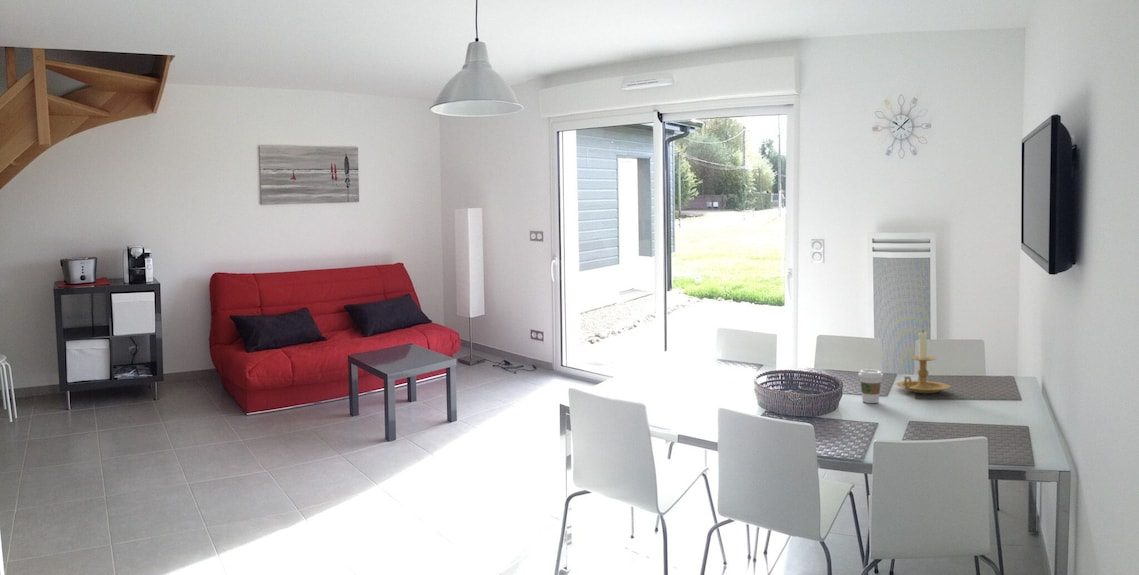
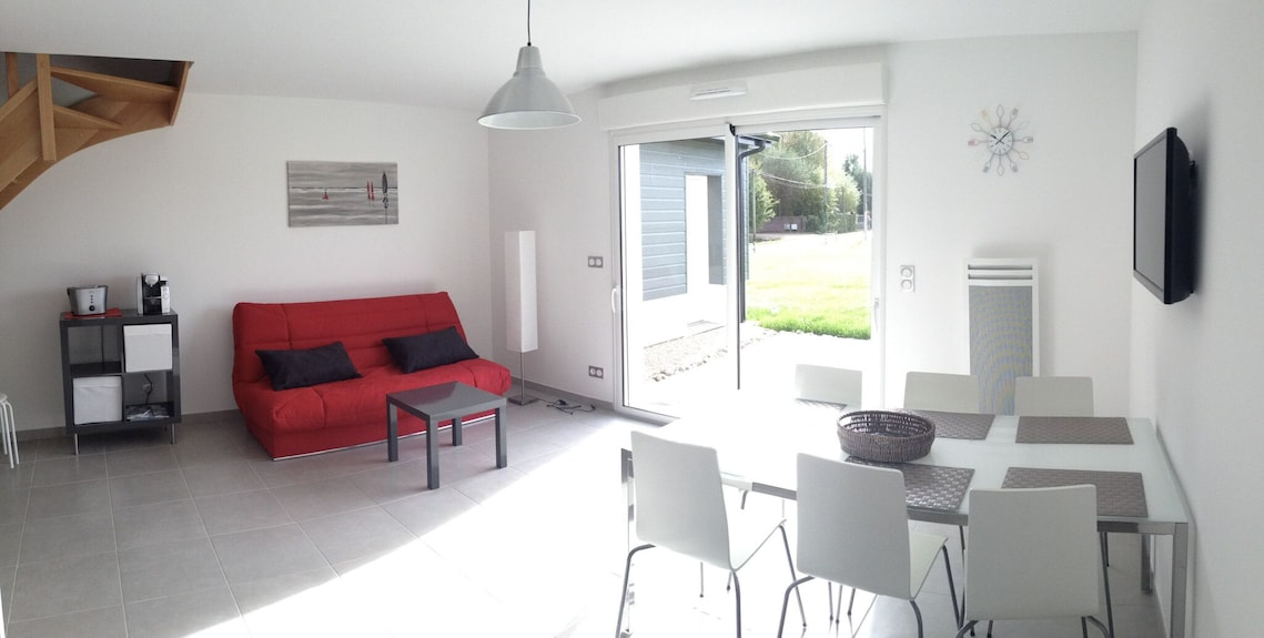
- candle holder [895,329,951,394]
- coffee cup [857,368,884,404]
